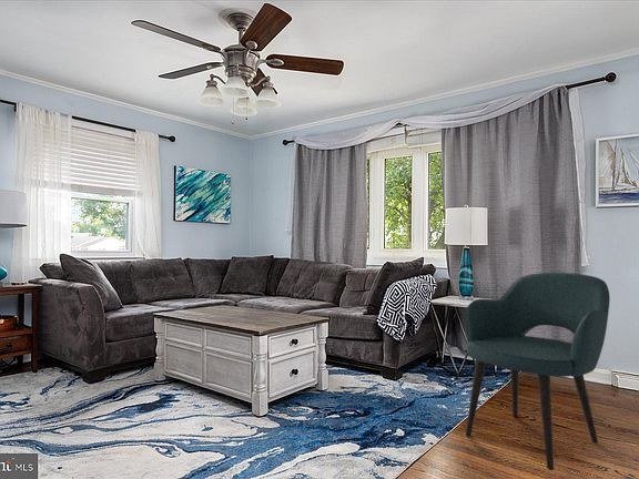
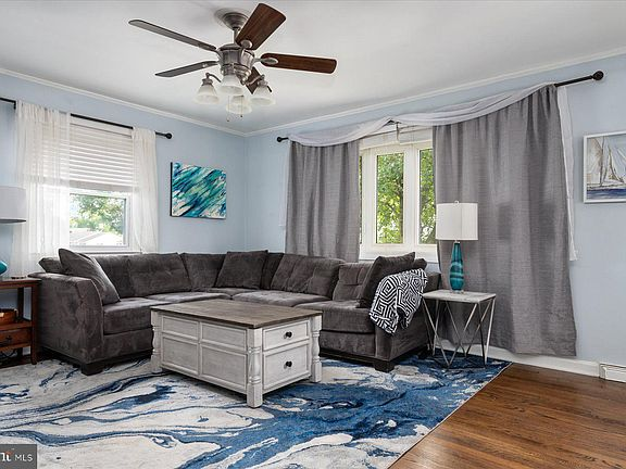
- armchair [465,272,611,471]
